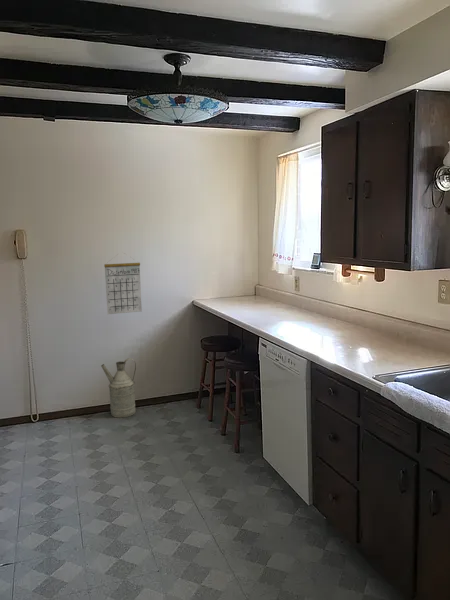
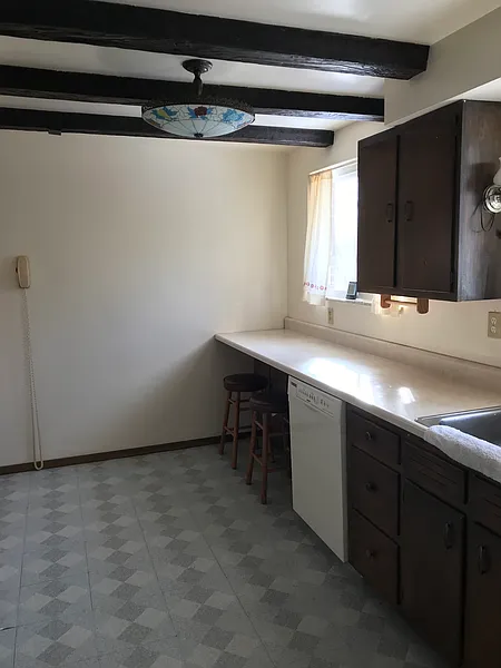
- calendar [103,252,143,315]
- watering can [100,357,137,418]
